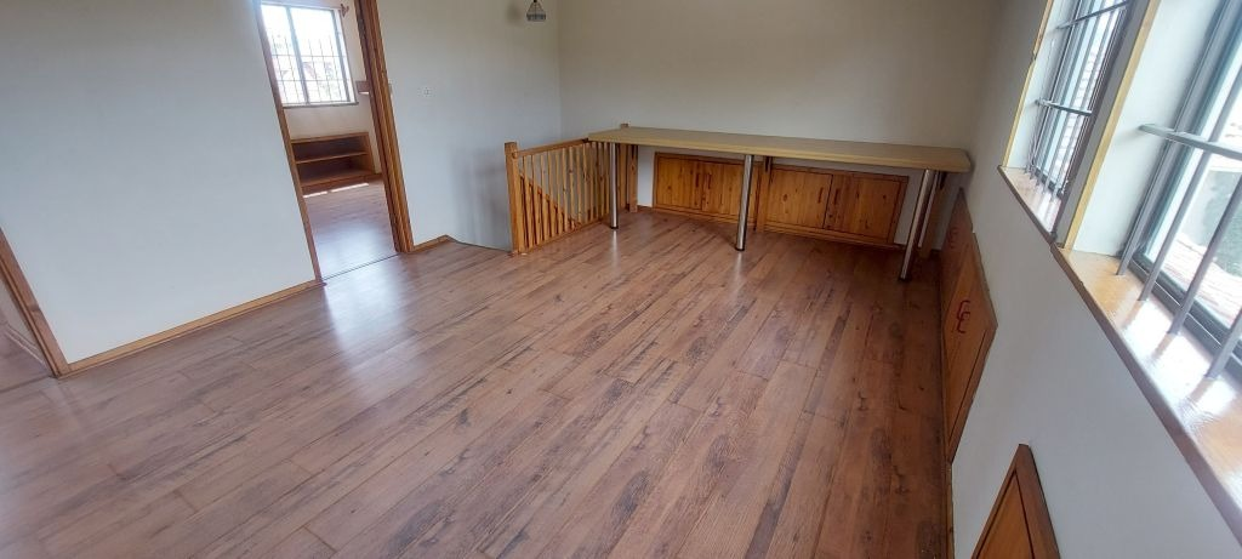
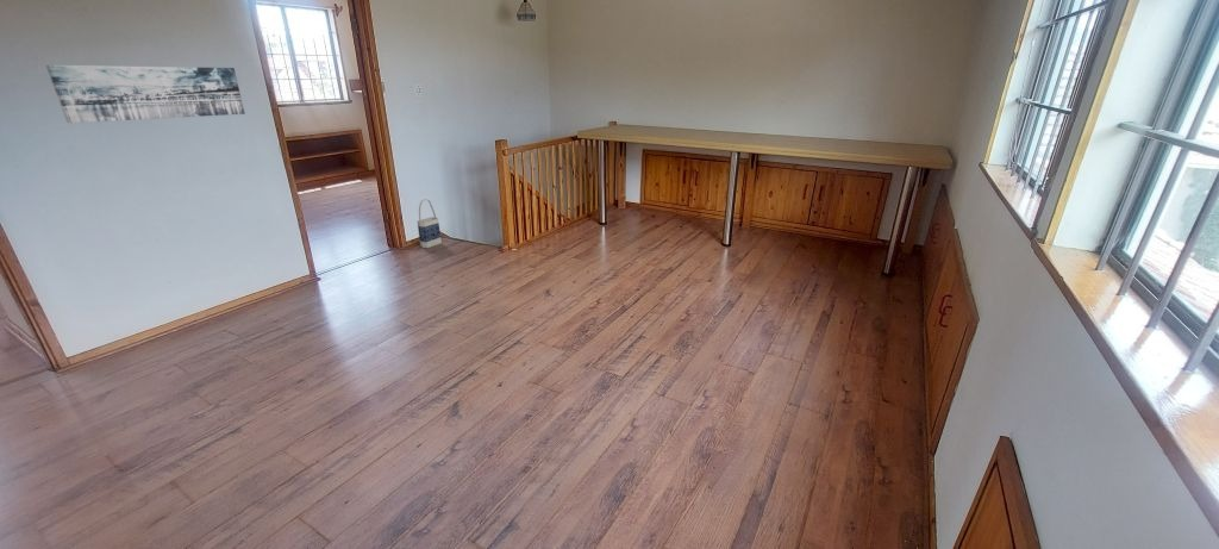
+ bag [417,198,443,249]
+ wall art [45,63,246,124]
